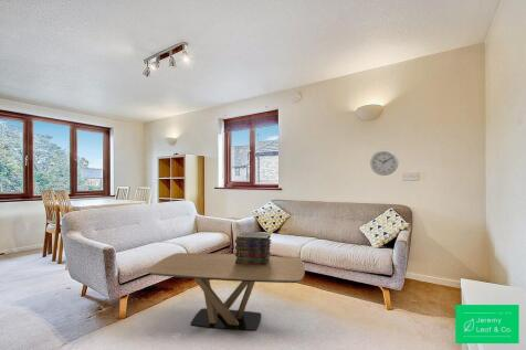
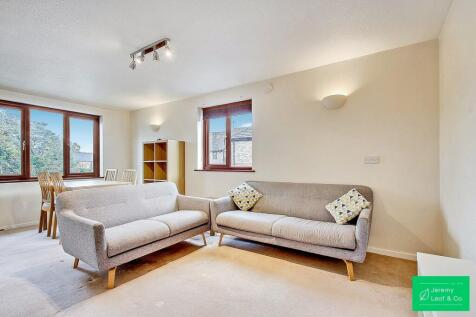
- wall clock [369,149,400,177]
- book stack [234,231,273,265]
- coffee table [146,252,306,331]
